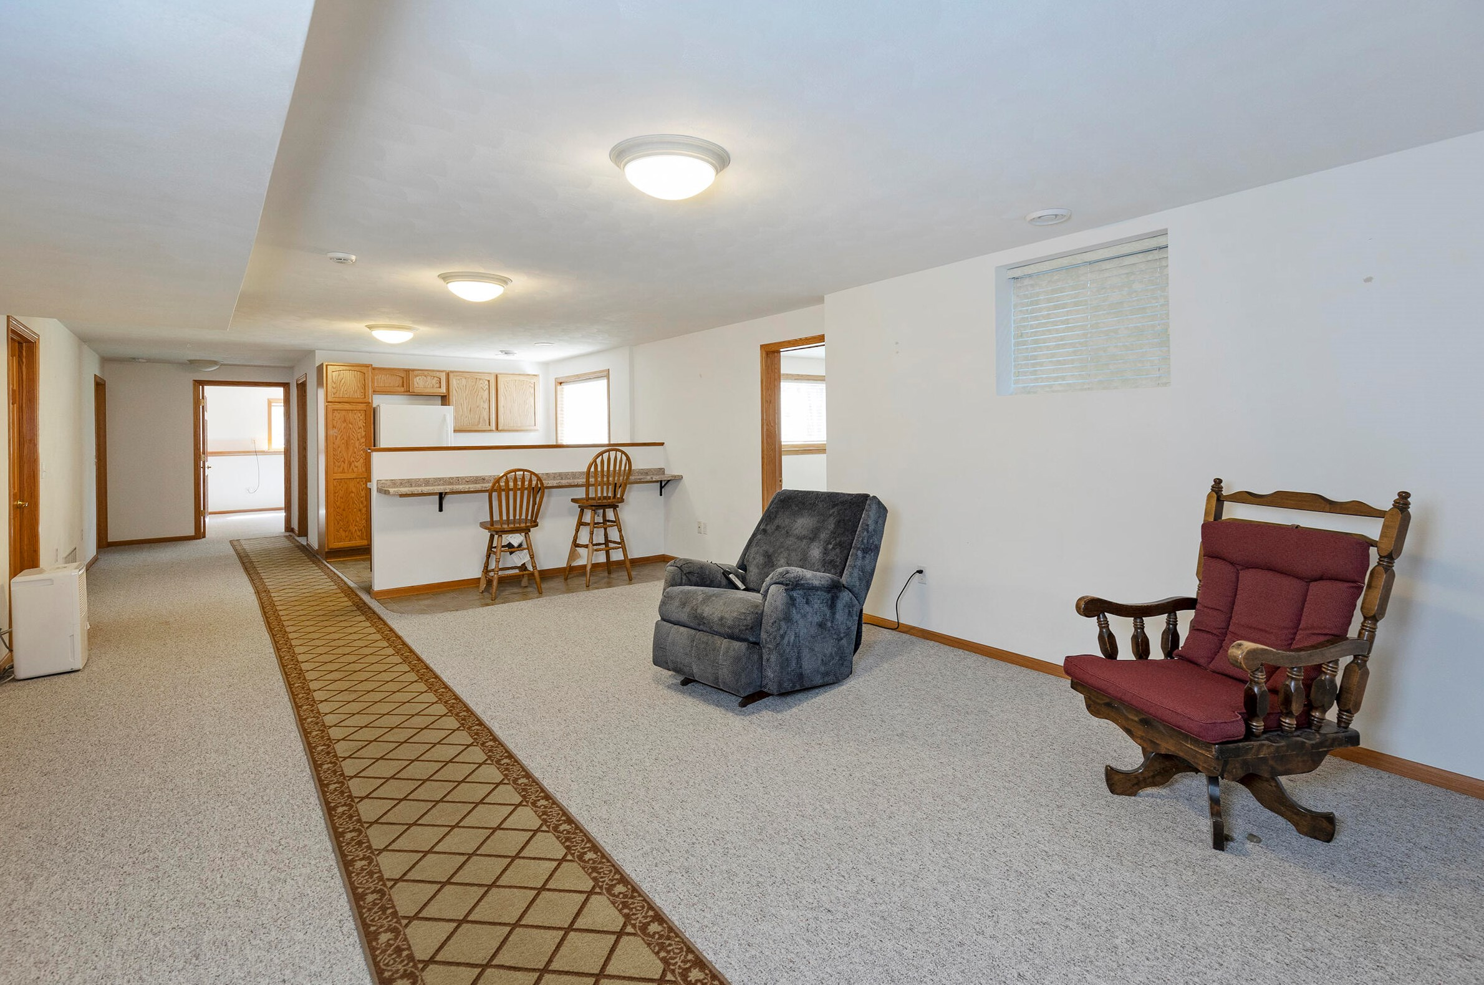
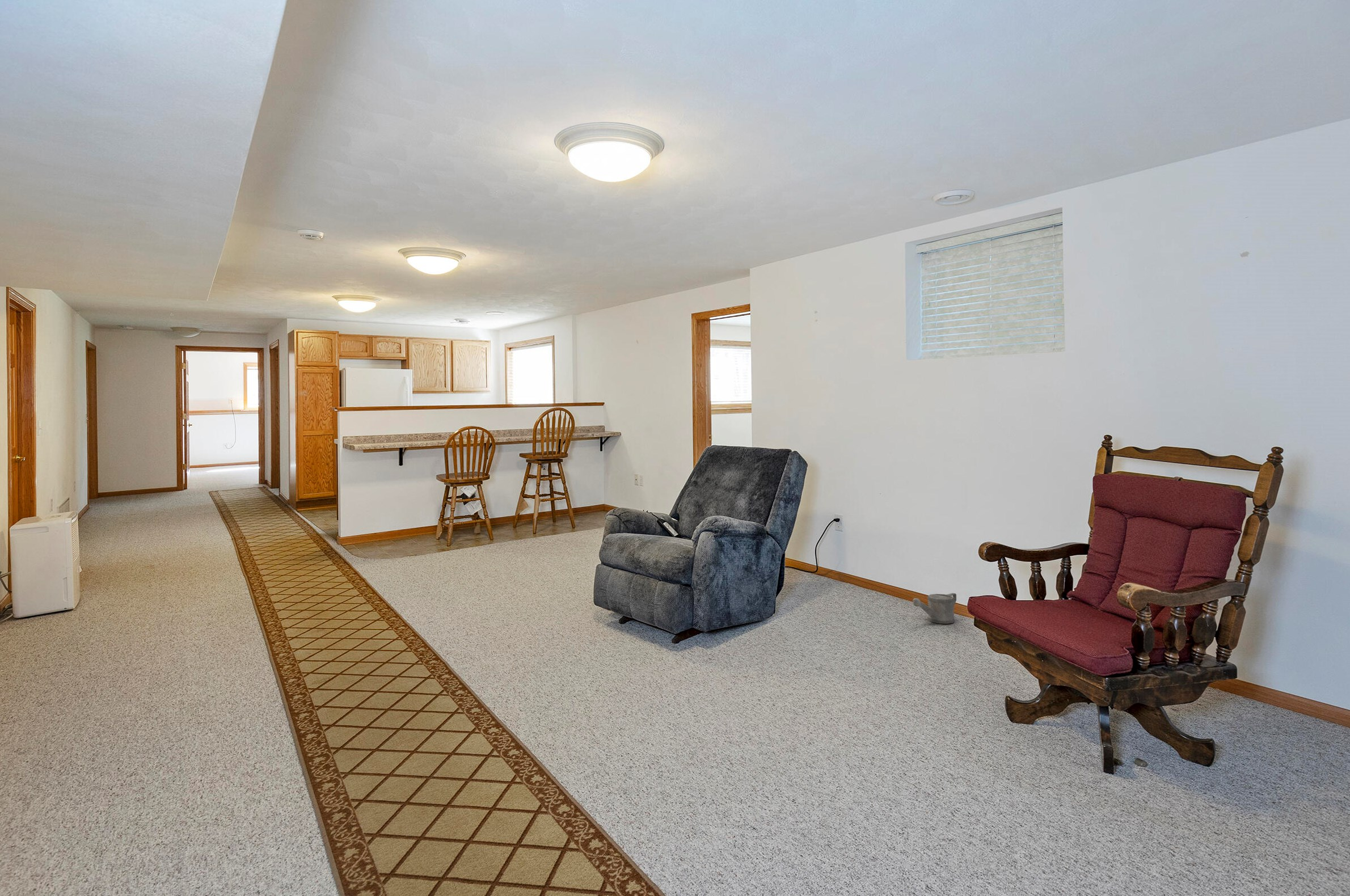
+ watering can [913,593,957,624]
